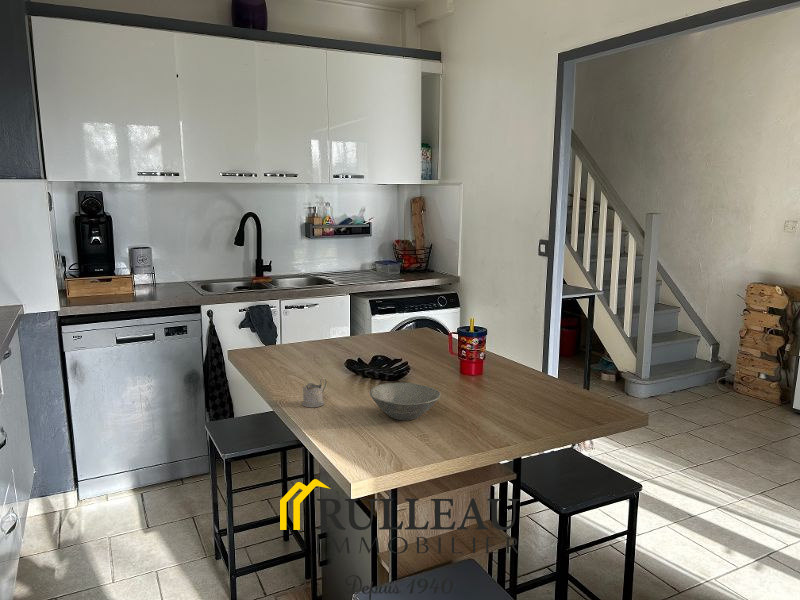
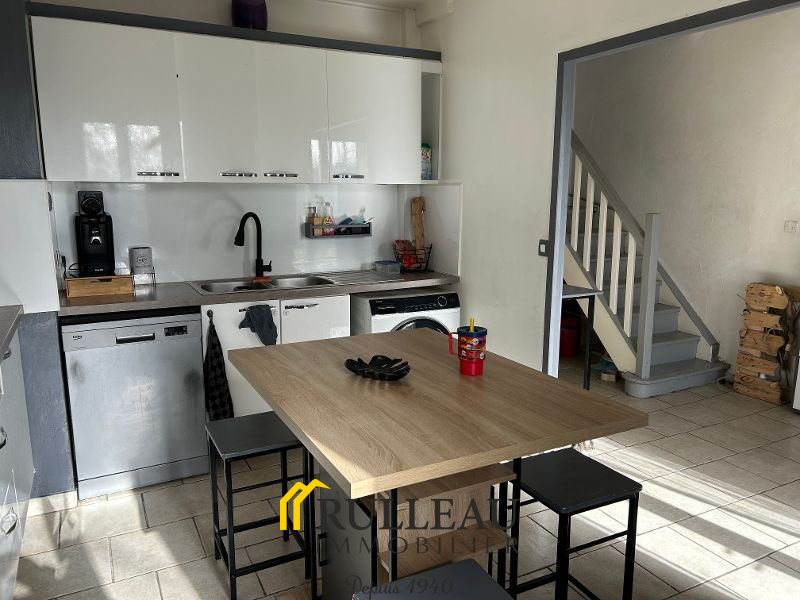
- tea glass holder [301,377,328,408]
- bowl [369,382,442,421]
